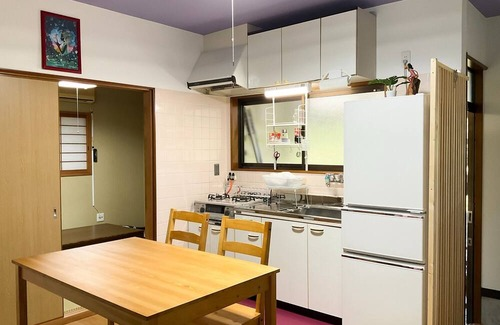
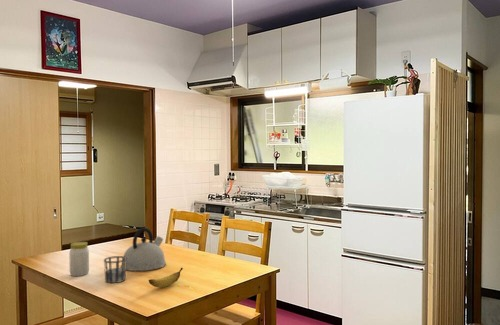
+ cup [103,255,127,284]
+ kettle [120,227,167,272]
+ banana [147,267,184,288]
+ jar [69,241,90,277]
